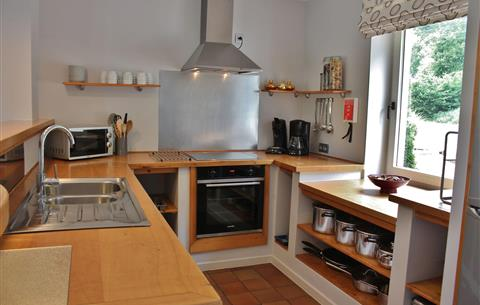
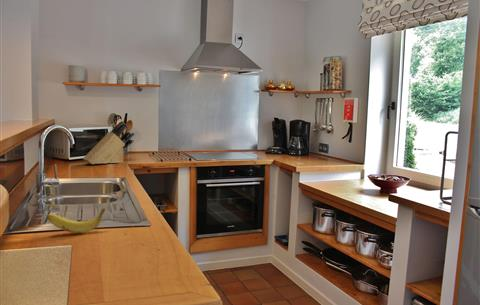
+ banana [46,207,106,234]
+ knife block [82,120,136,165]
